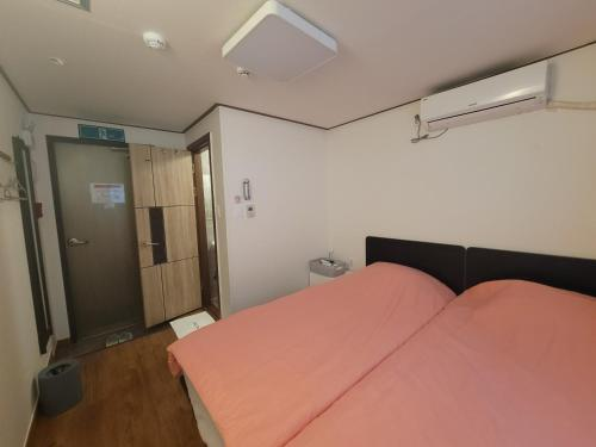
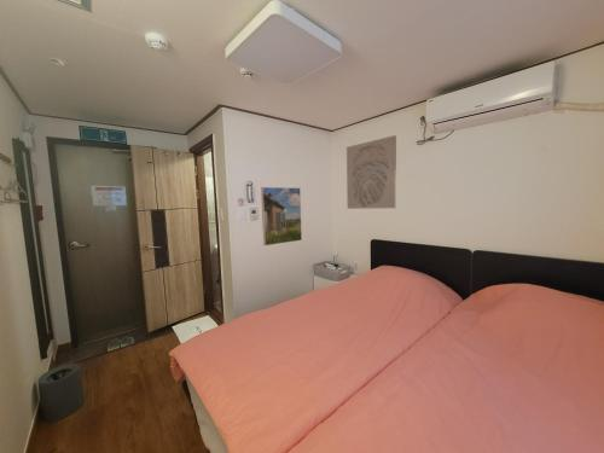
+ wall art [345,134,397,210]
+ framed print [260,186,303,246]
